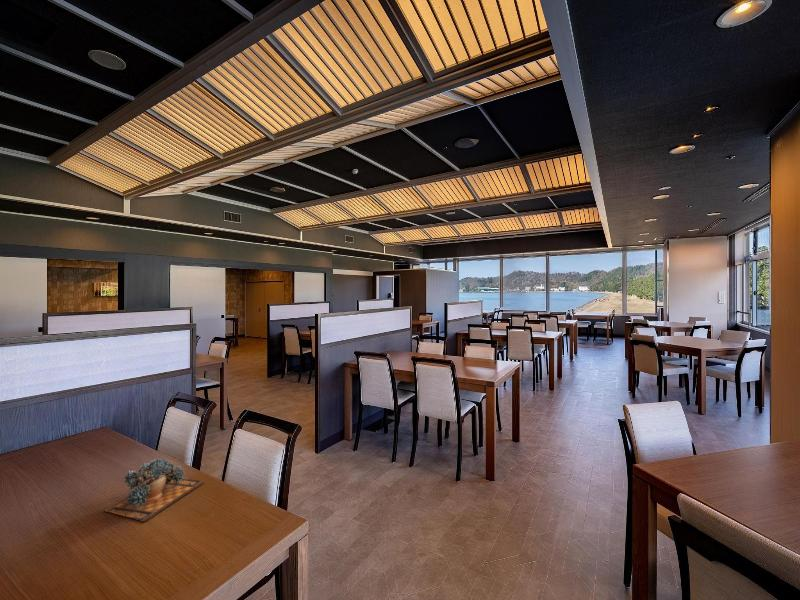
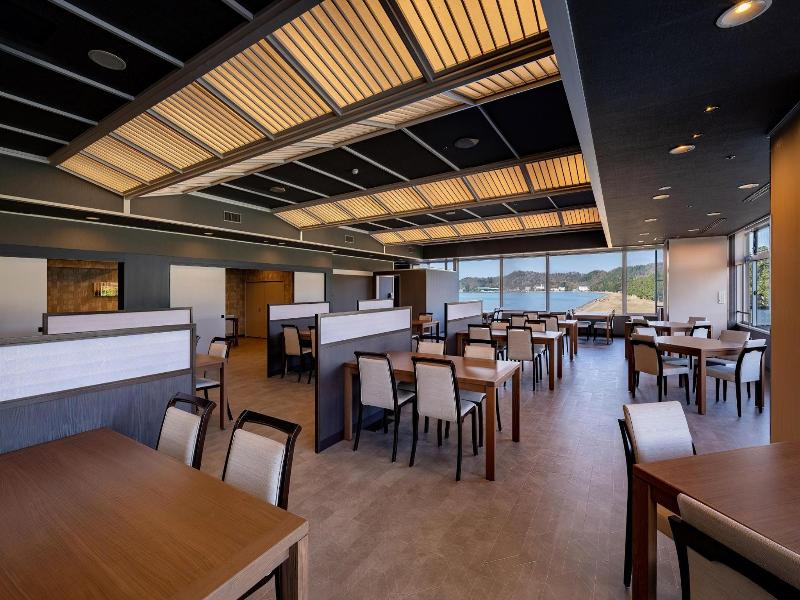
- succulent plant [103,457,205,523]
